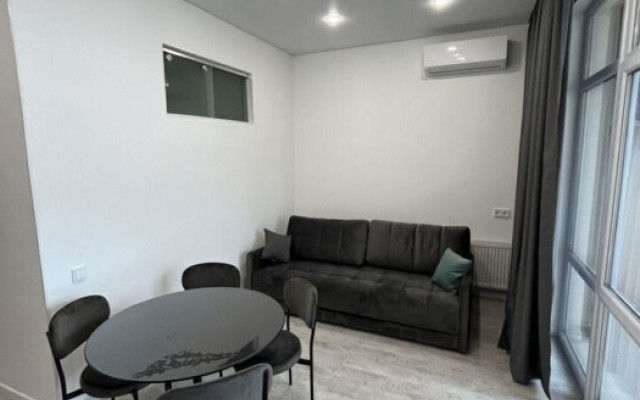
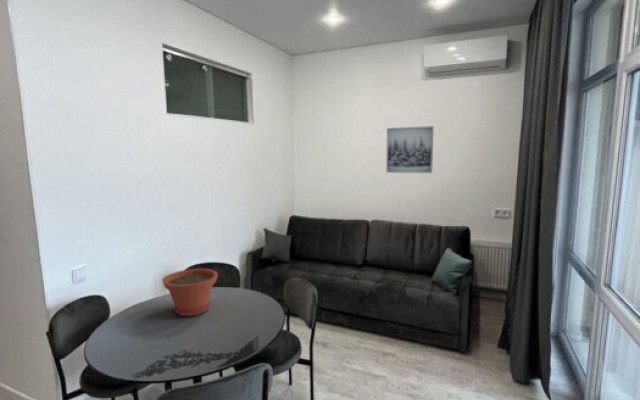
+ wall art [385,125,435,174]
+ plant pot [161,268,219,317]
